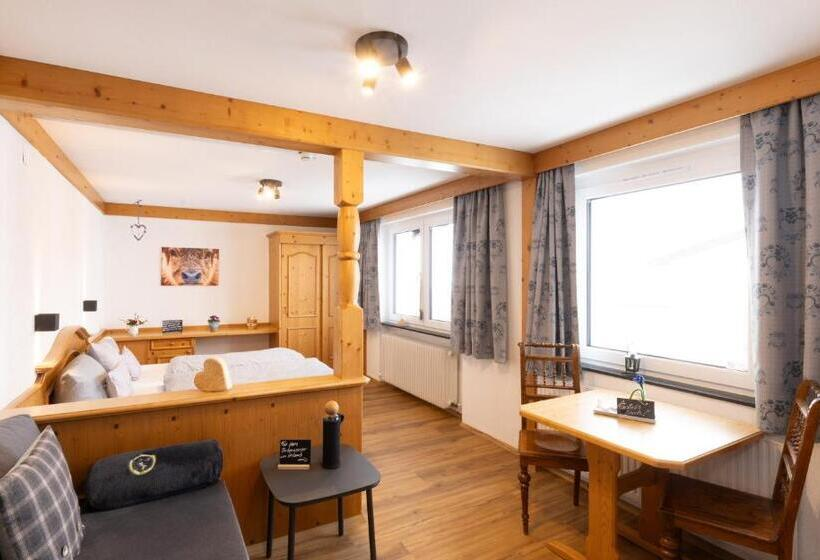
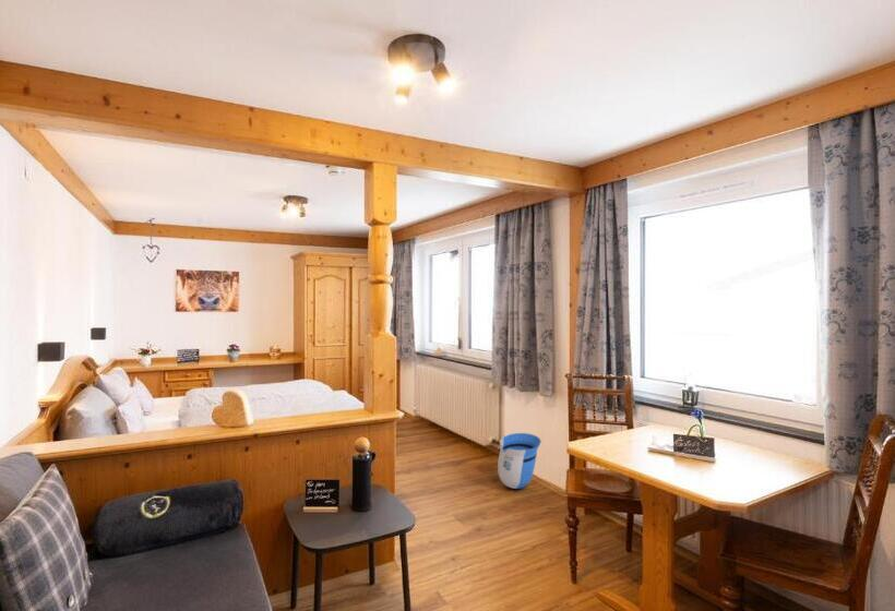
+ sun visor [497,432,542,490]
